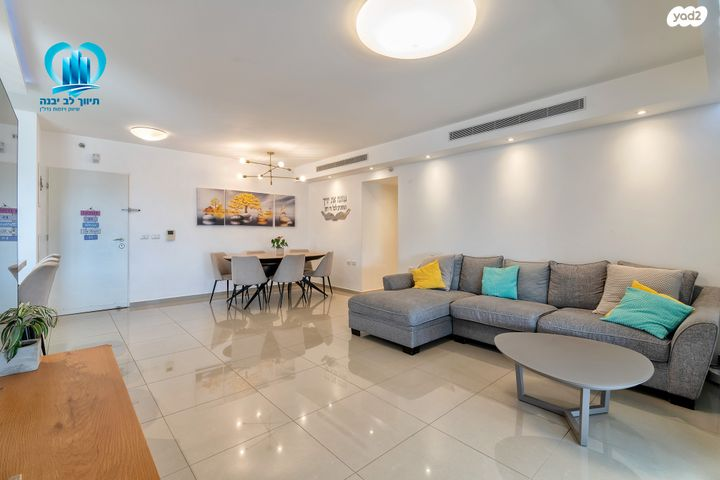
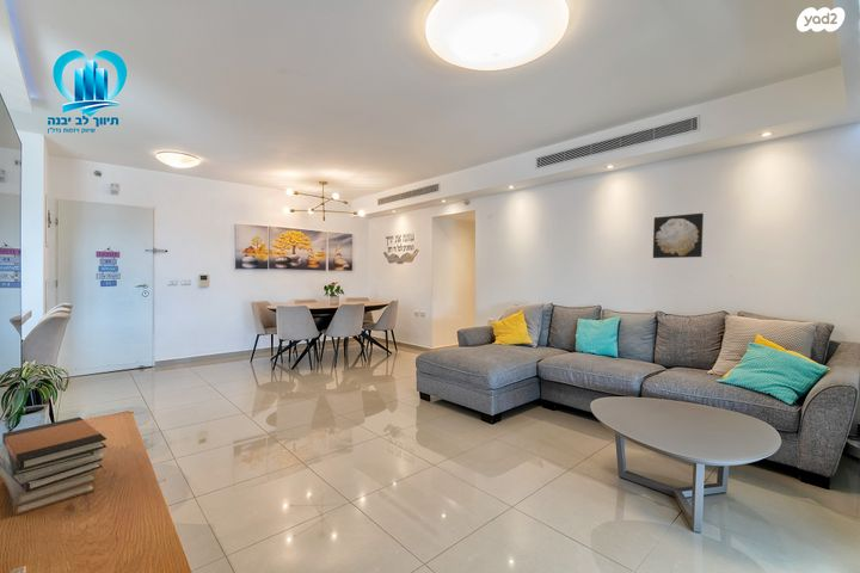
+ book stack [0,415,108,517]
+ wall art [652,212,705,259]
